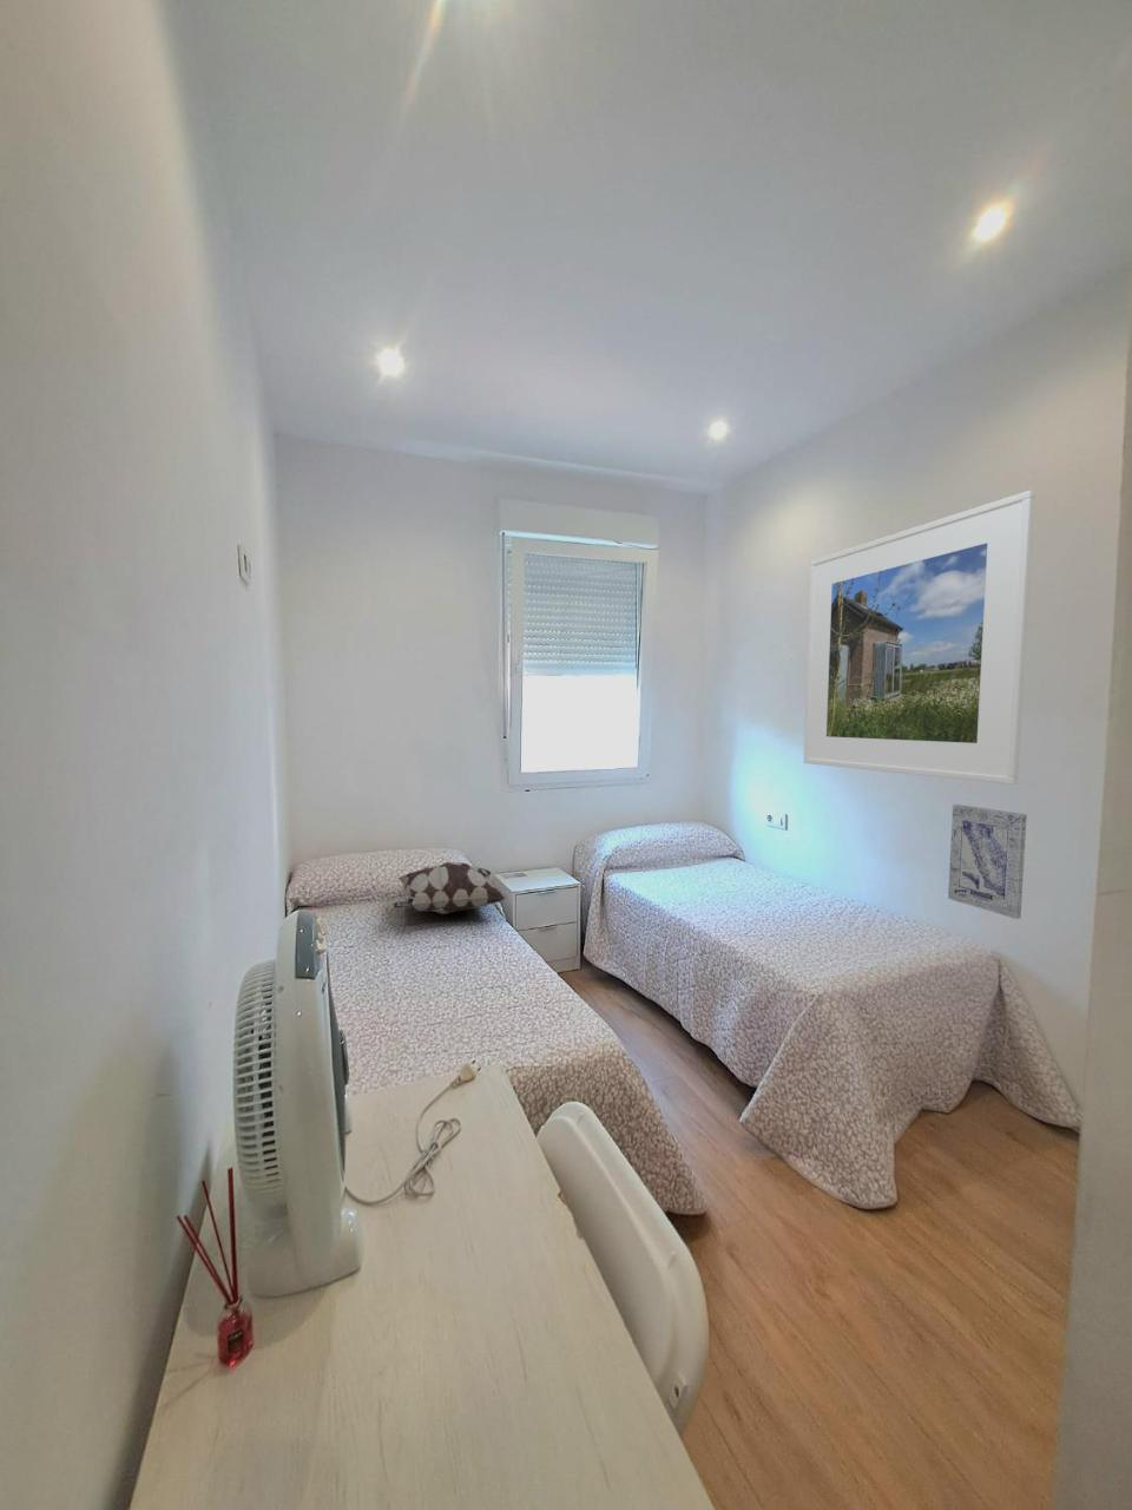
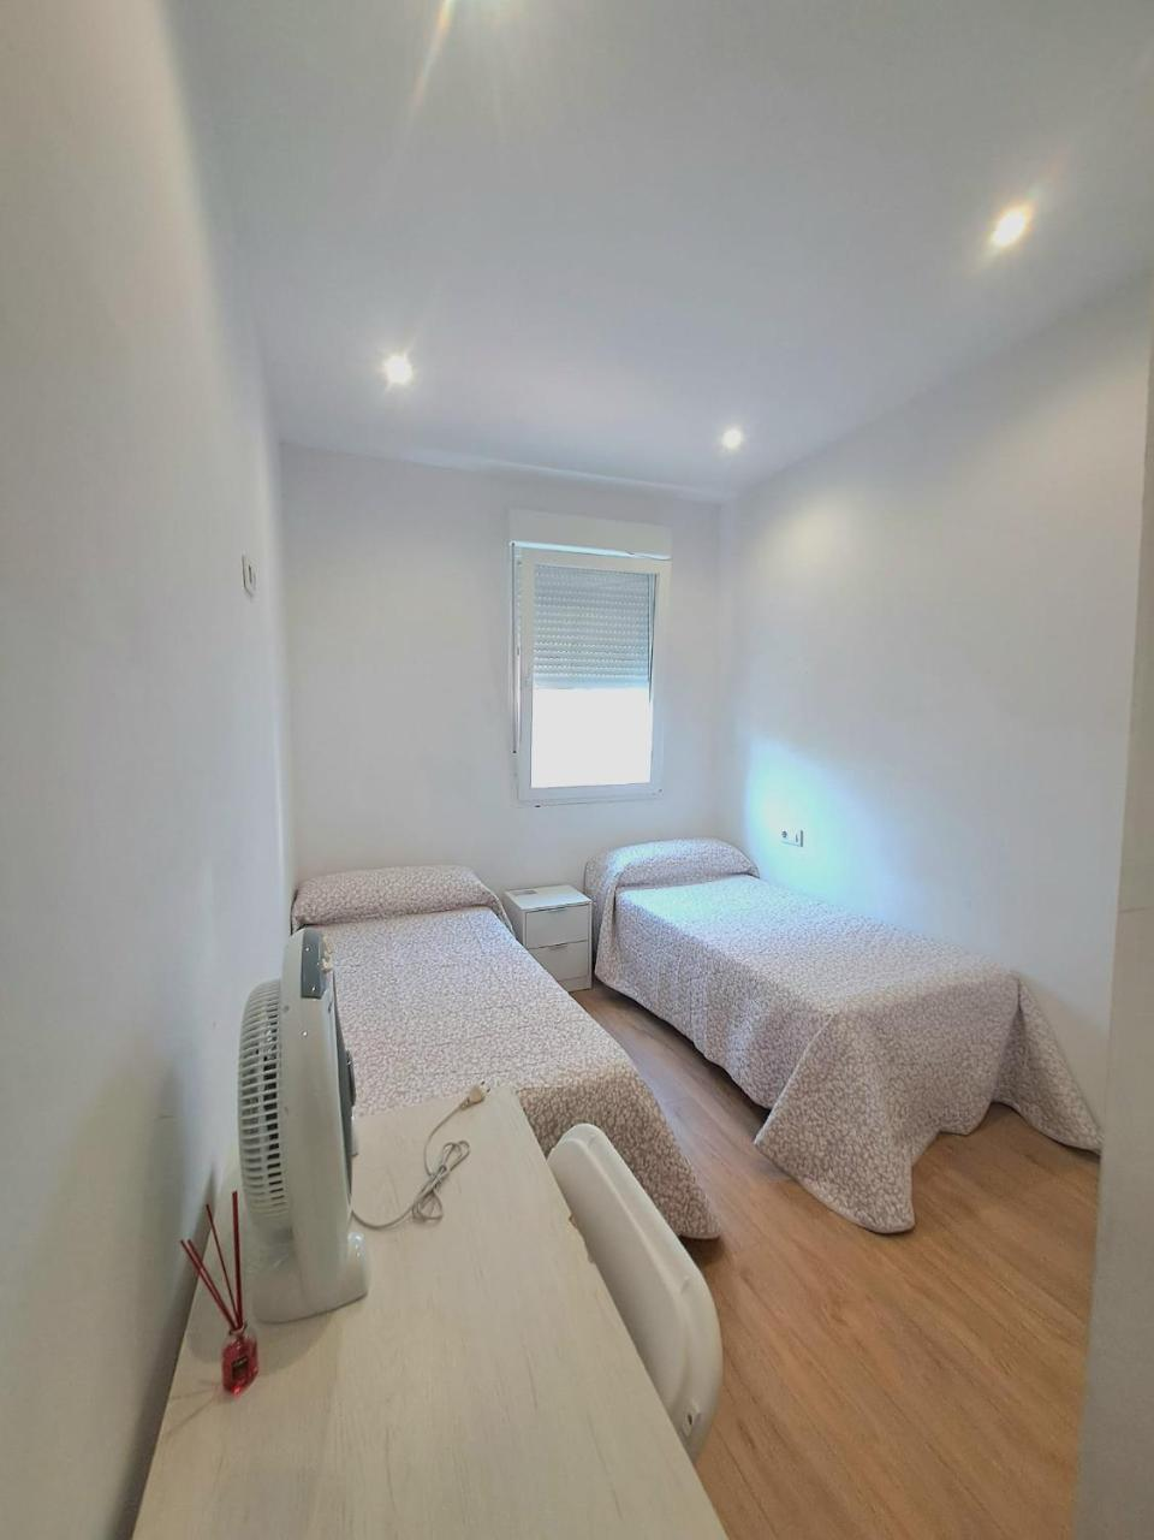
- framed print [803,490,1036,786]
- decorative pillow [392,860,505,916]
- wall art [947,804,1029,920]
